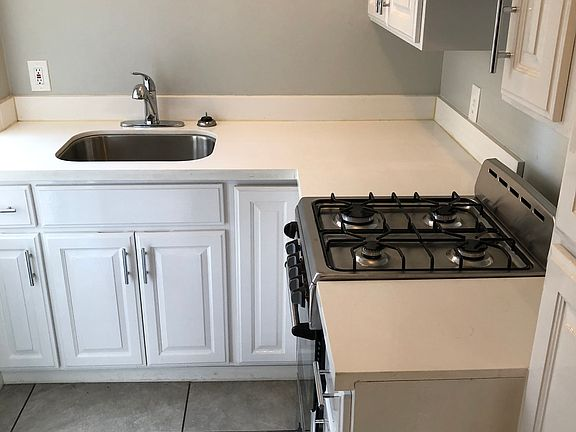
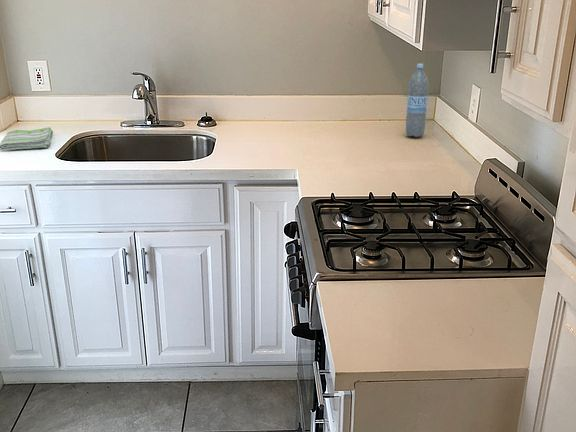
+ water bottle [405,62,430,138]
+ dish towel [0,126,54,152]
